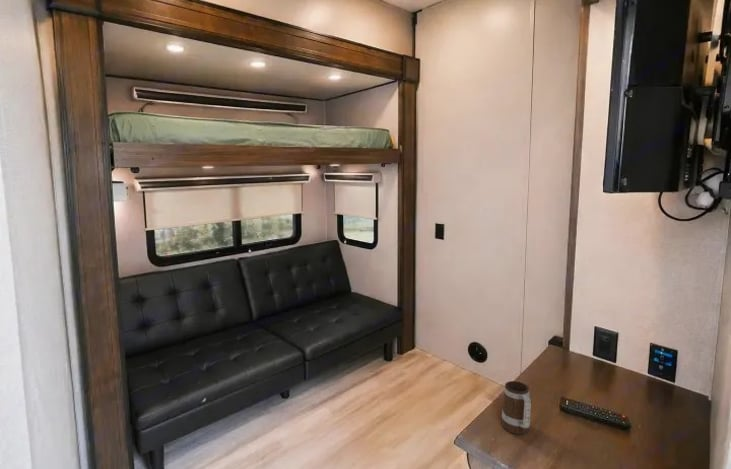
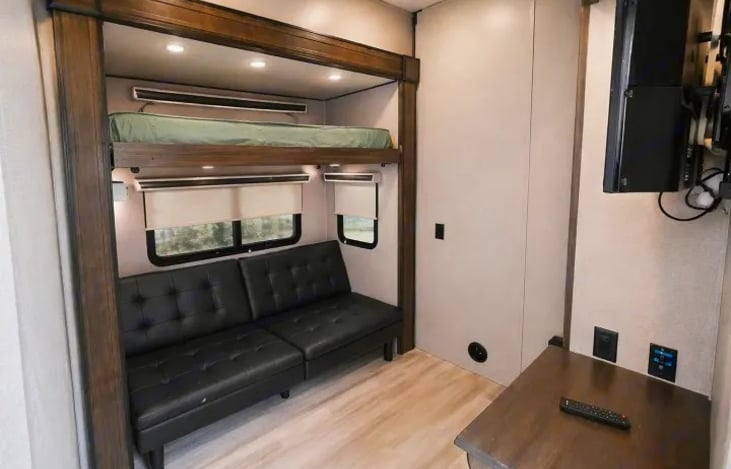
- mug [501,380,532,435]
